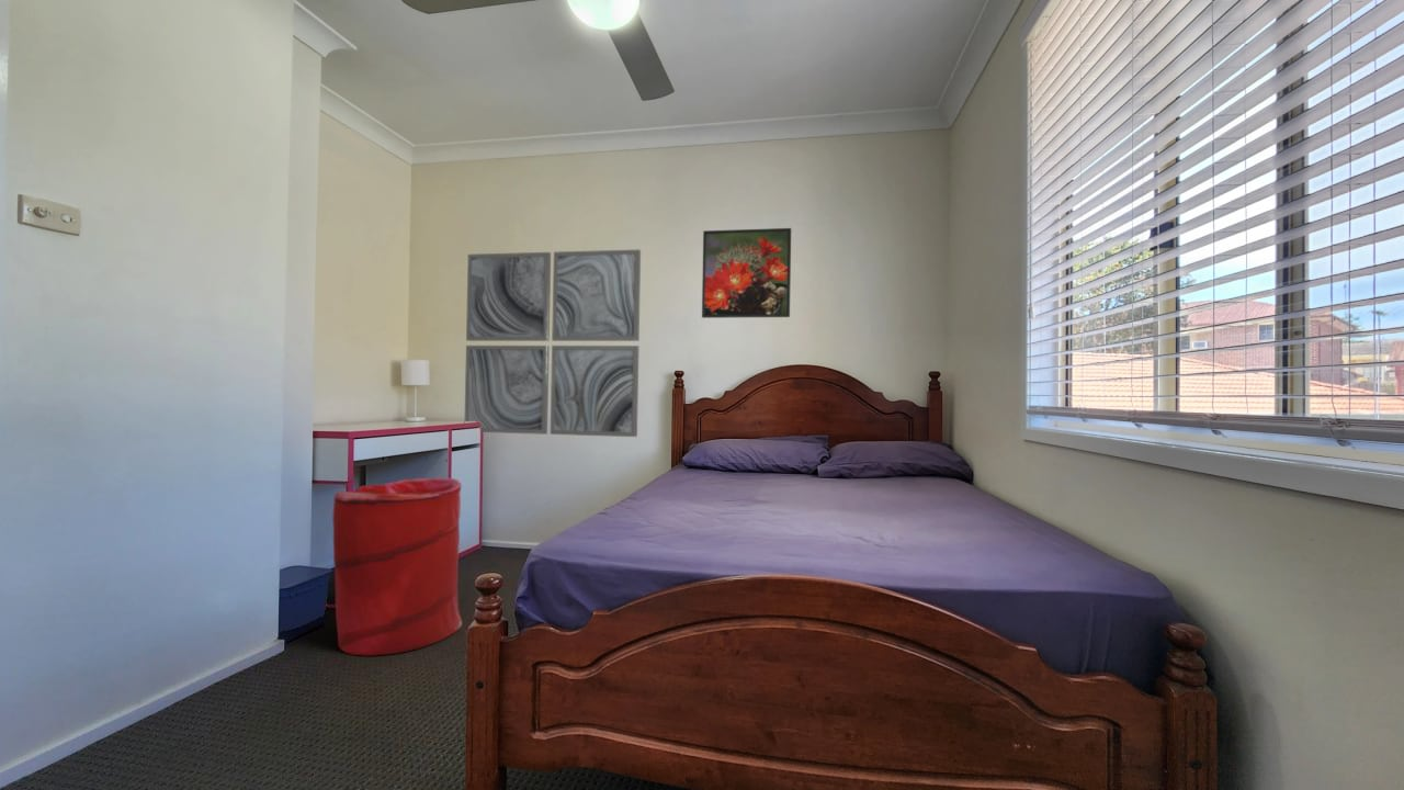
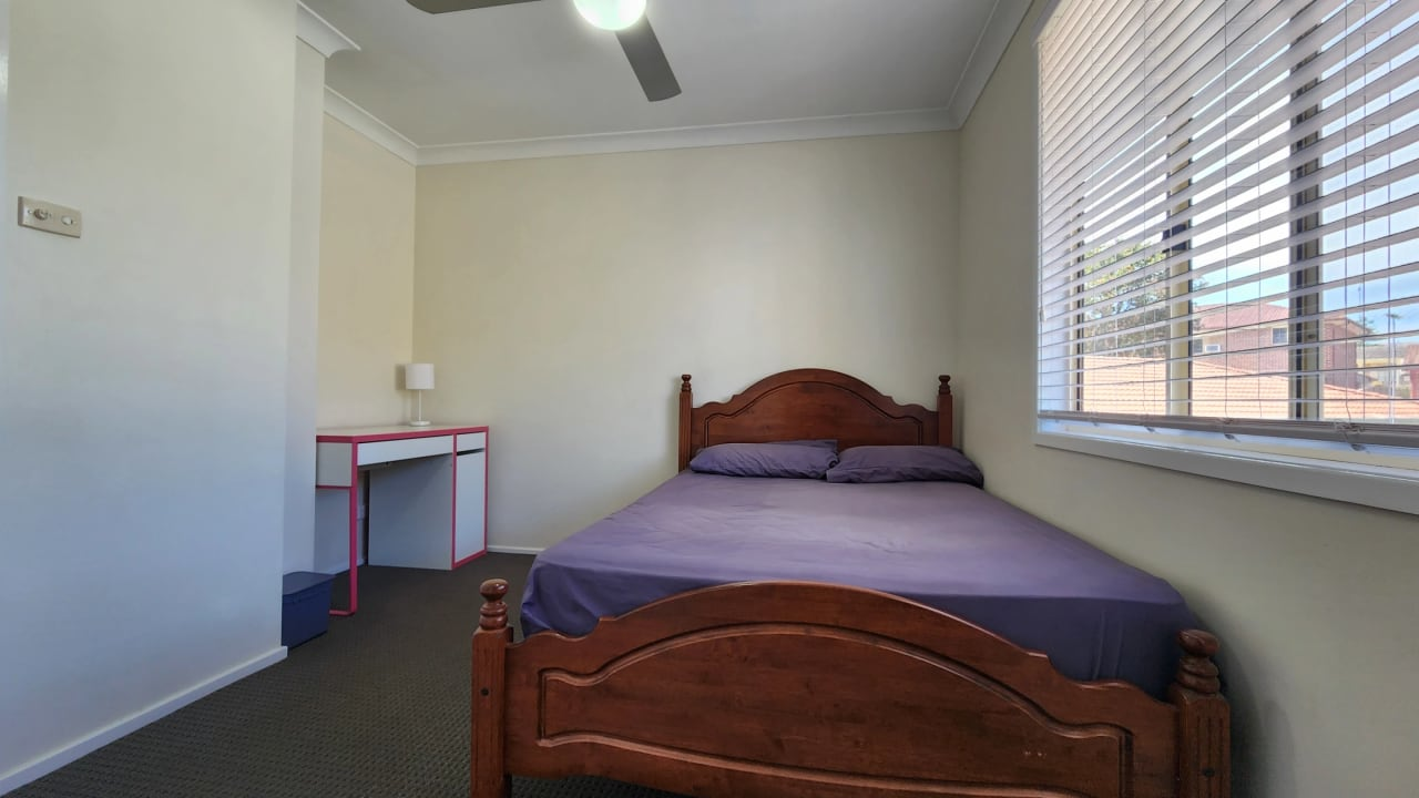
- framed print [701,227,792,319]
- laundry hamper [331,476,463,657]
- wall art [464,248,642,438]
